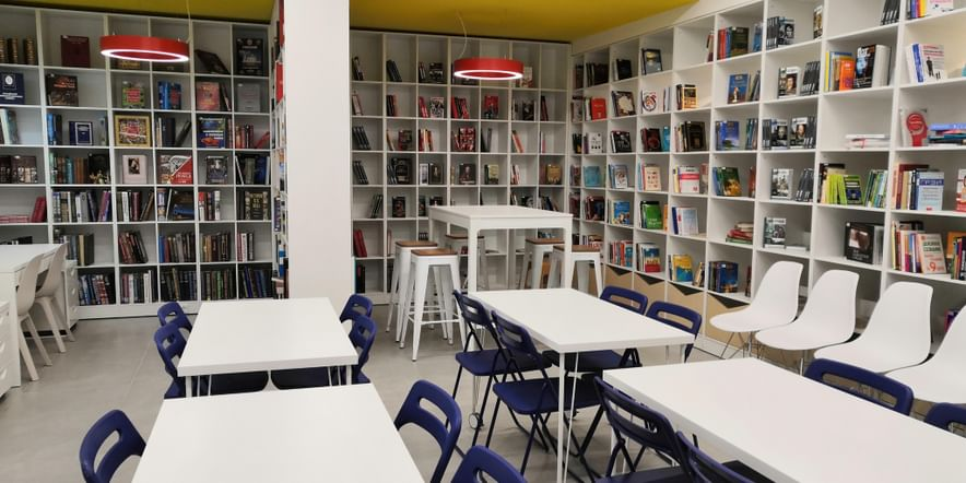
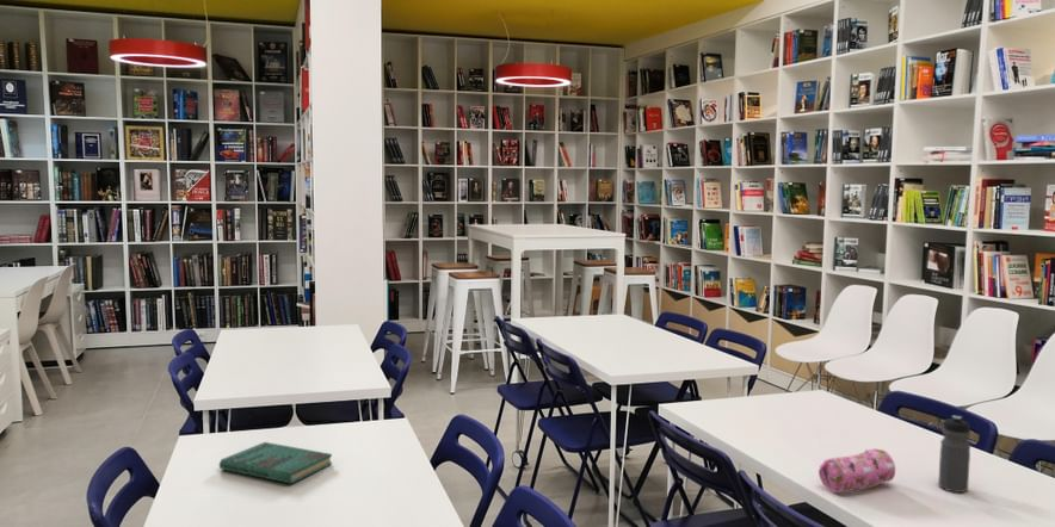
+ water bottle [937,415,971,494]
+ book [218,441,333,485]
+ pencil case [818,447,896,494]
